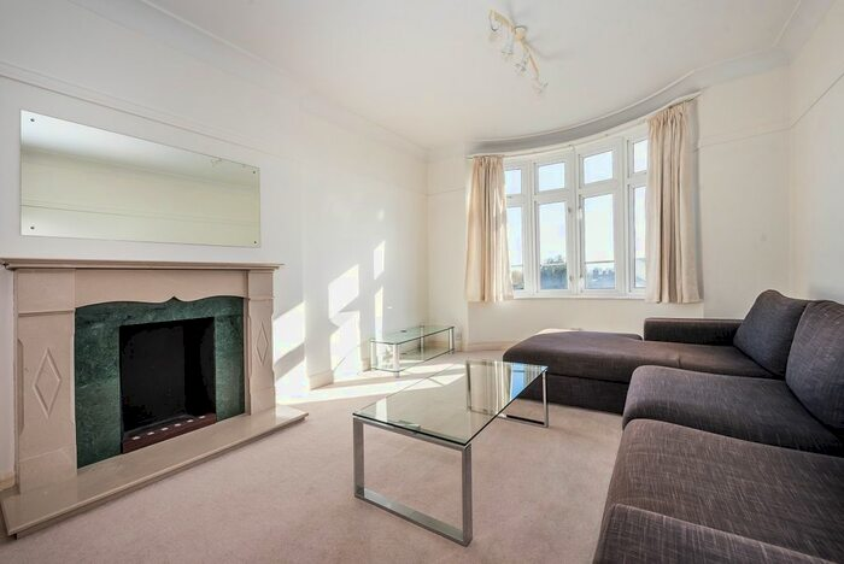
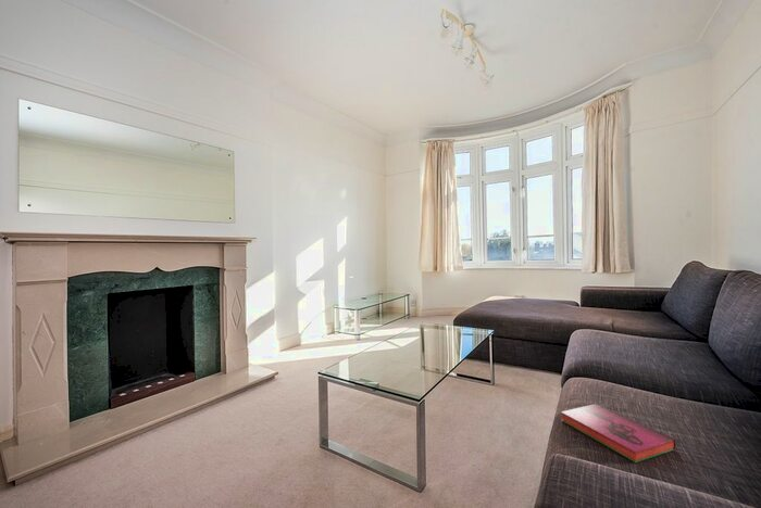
+ hardback book [560,403,676,463]
